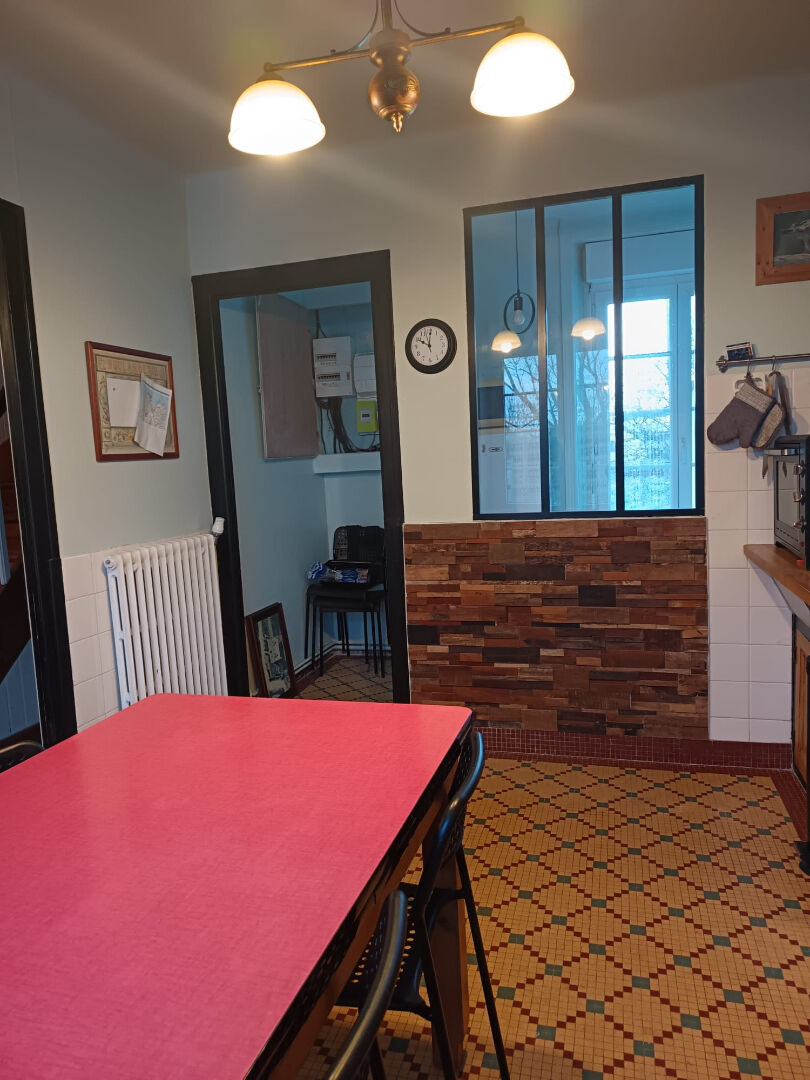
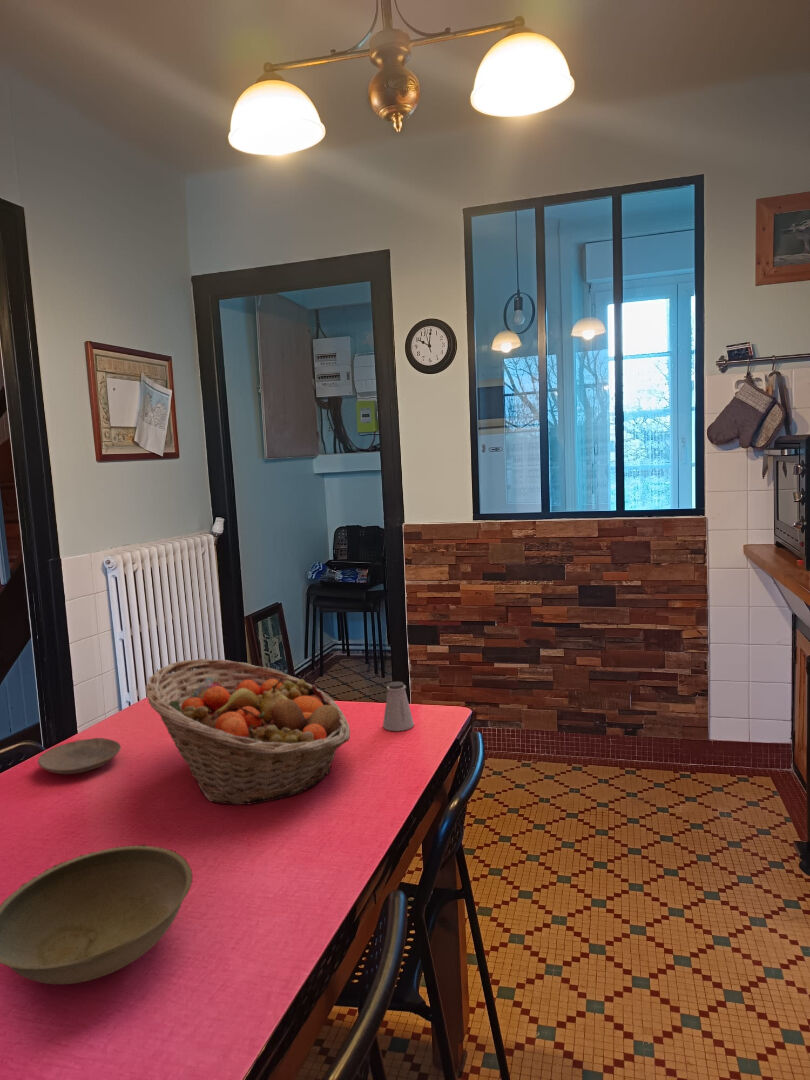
+ fruit basket [145,658,351,806]
+ saltshaker [382,681,415,732]
+ bowl [0,843,193,985]
+ plate [37,737,122,775]
